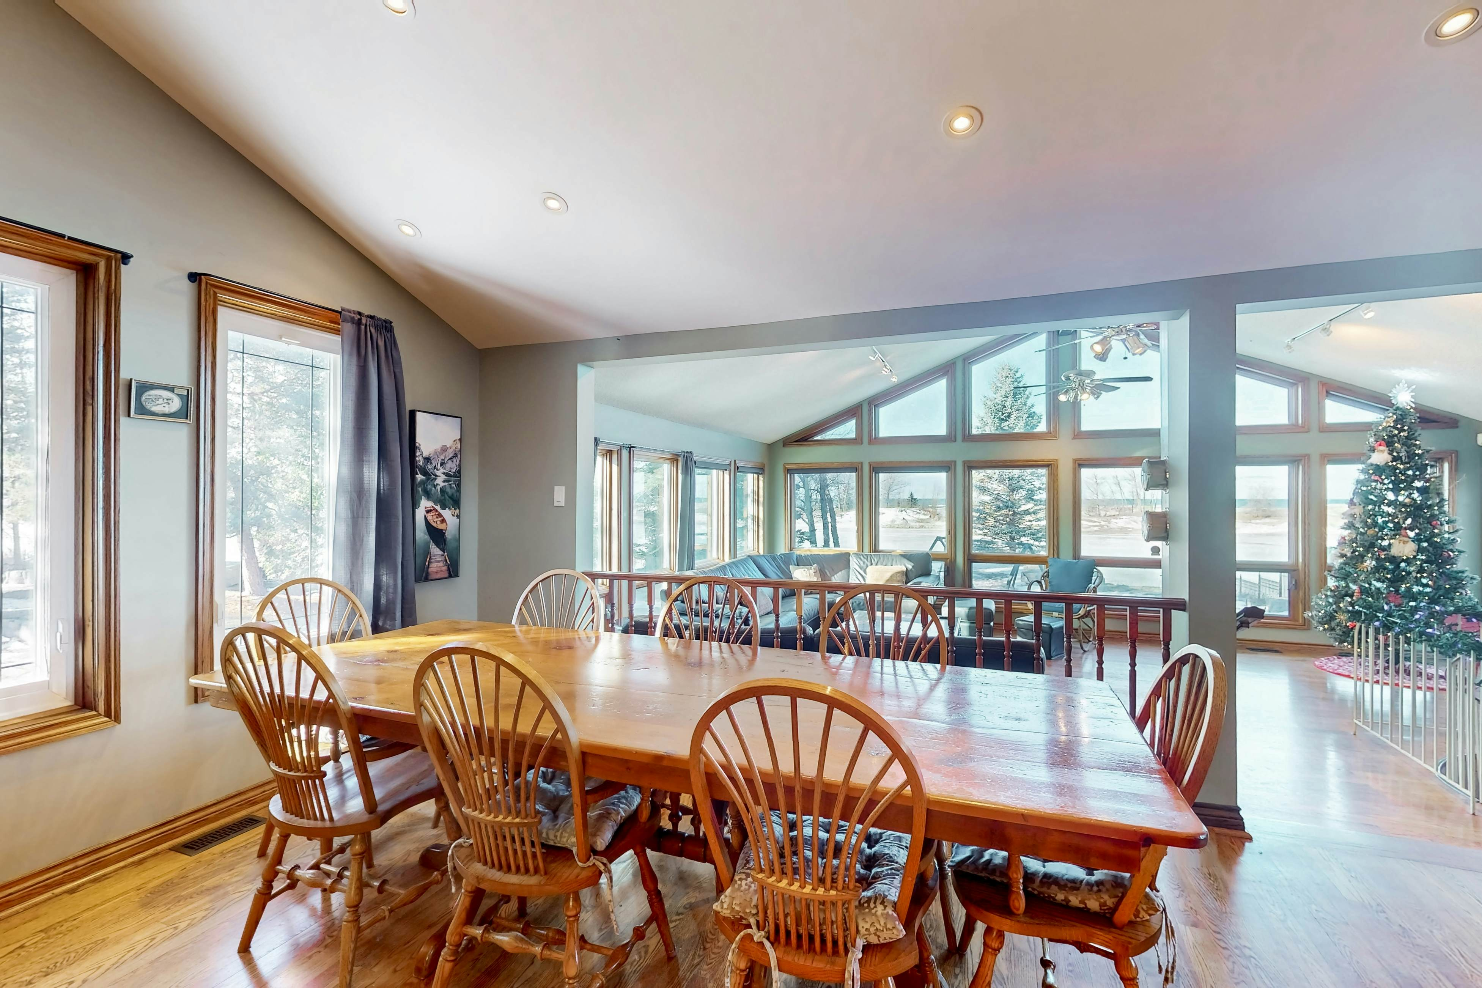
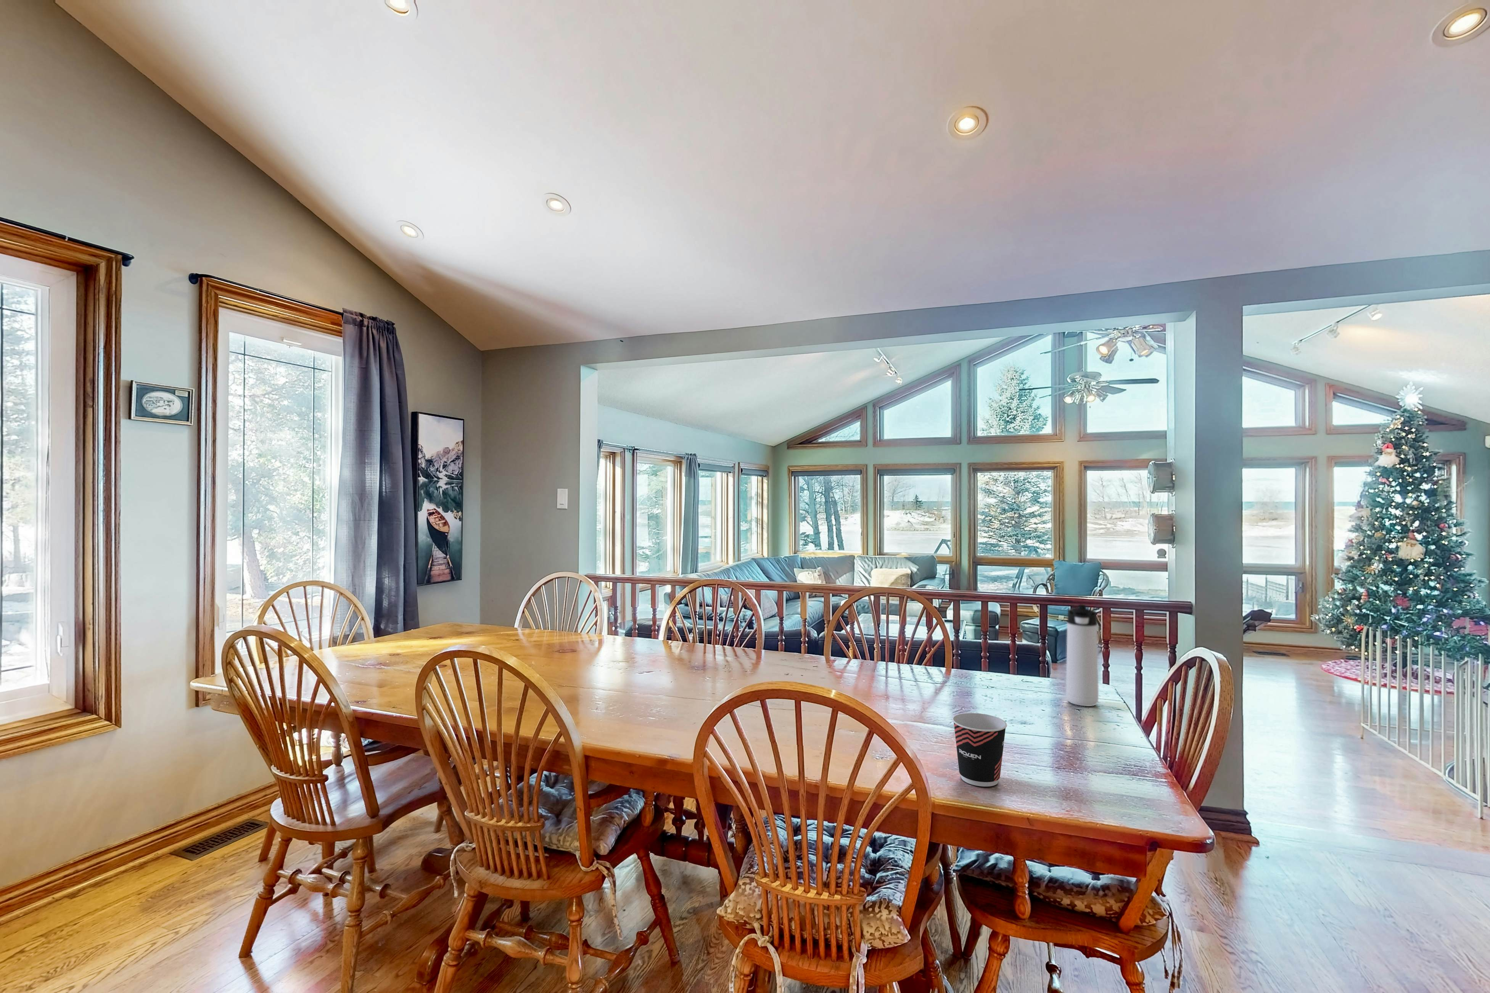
+ cup [952,713,1008,787]
+ thermos bottle [1065,604,1099,707]
